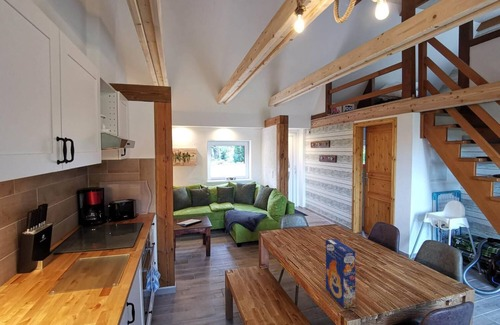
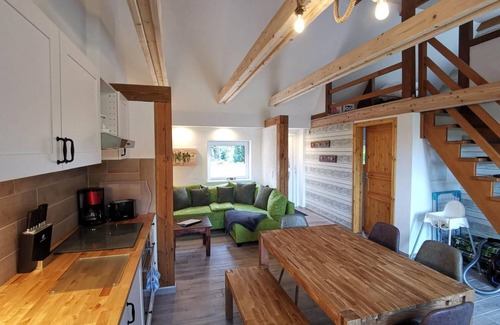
- cereal box [325,238,356,309]
